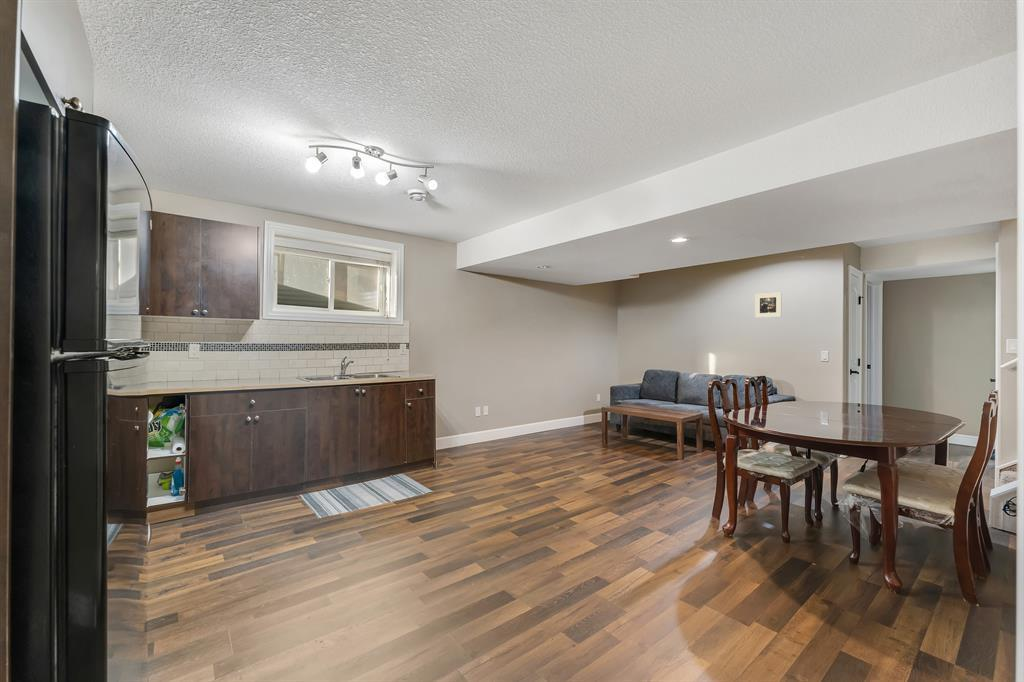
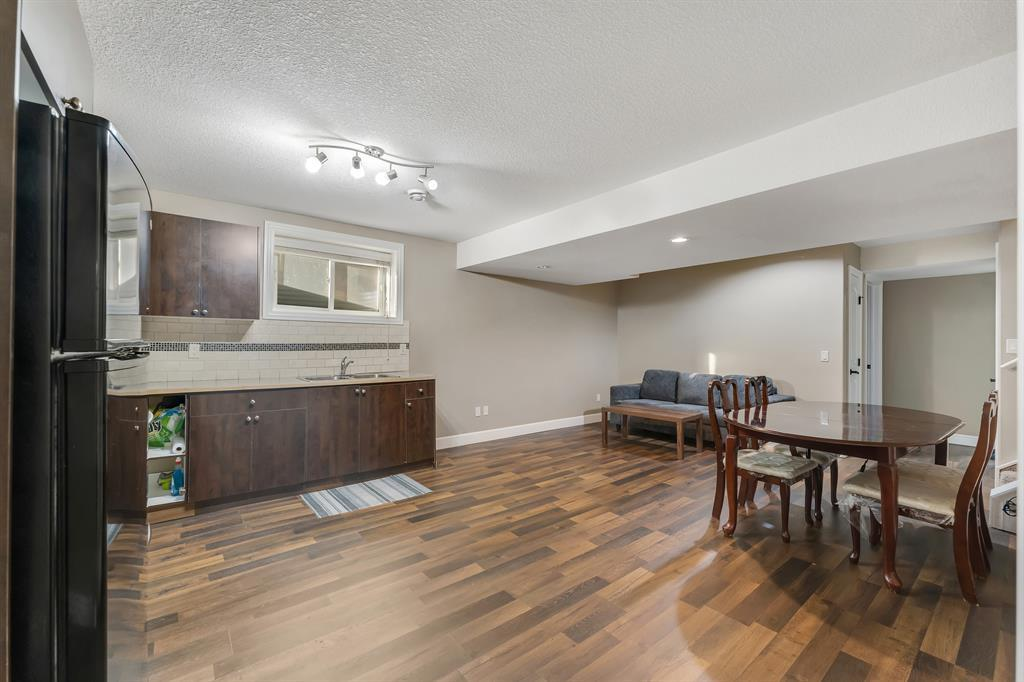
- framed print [754,291,783,319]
